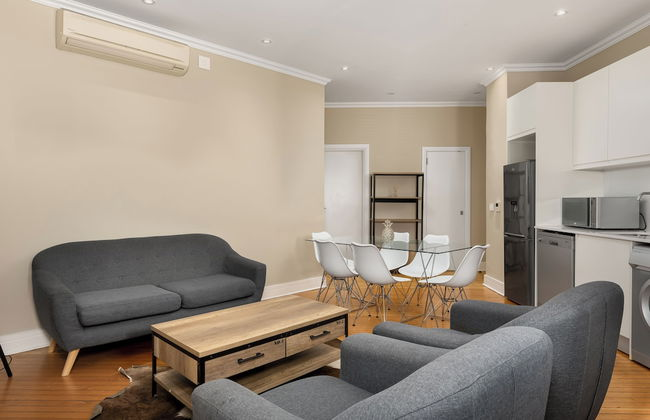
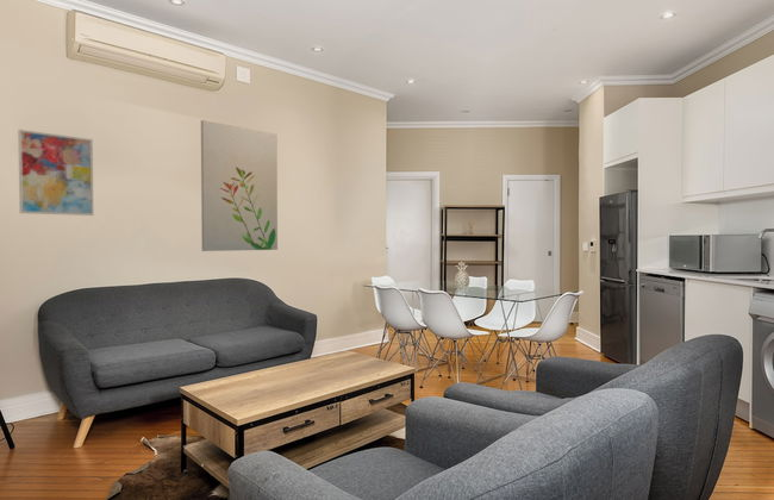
+ wall art [17,129,95,217]
+ wall art [200,119,279,252]
